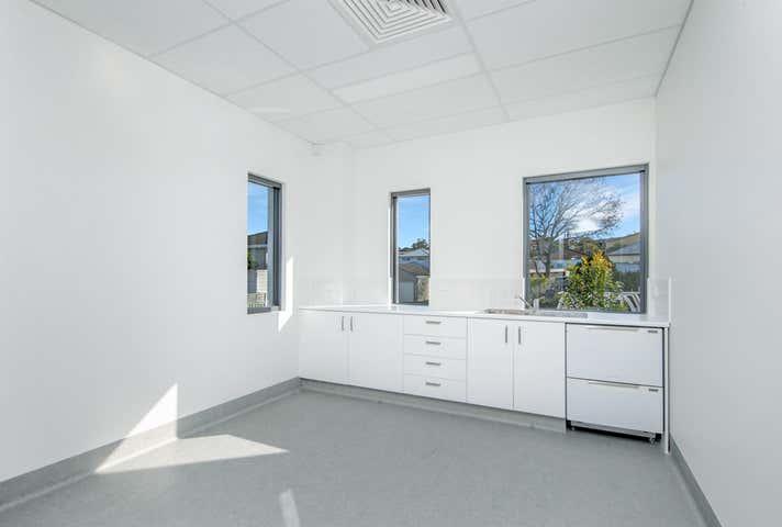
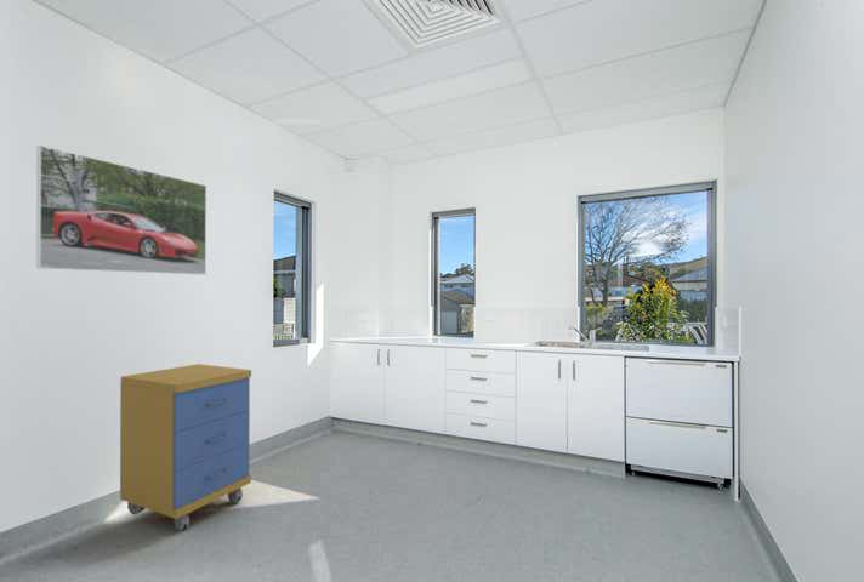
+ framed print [35,144,208,276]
+ storage cabinet [119,363,252,532]
